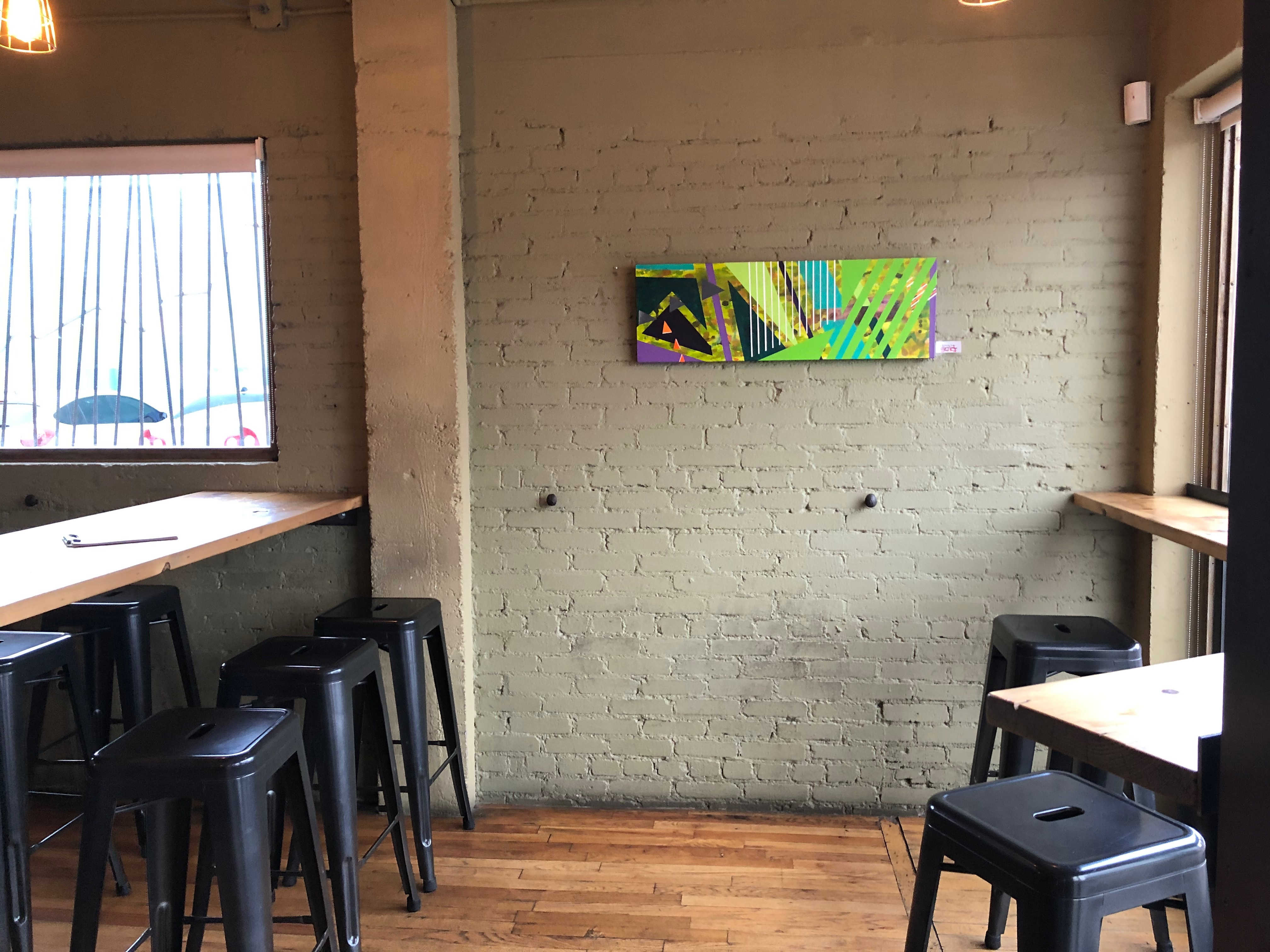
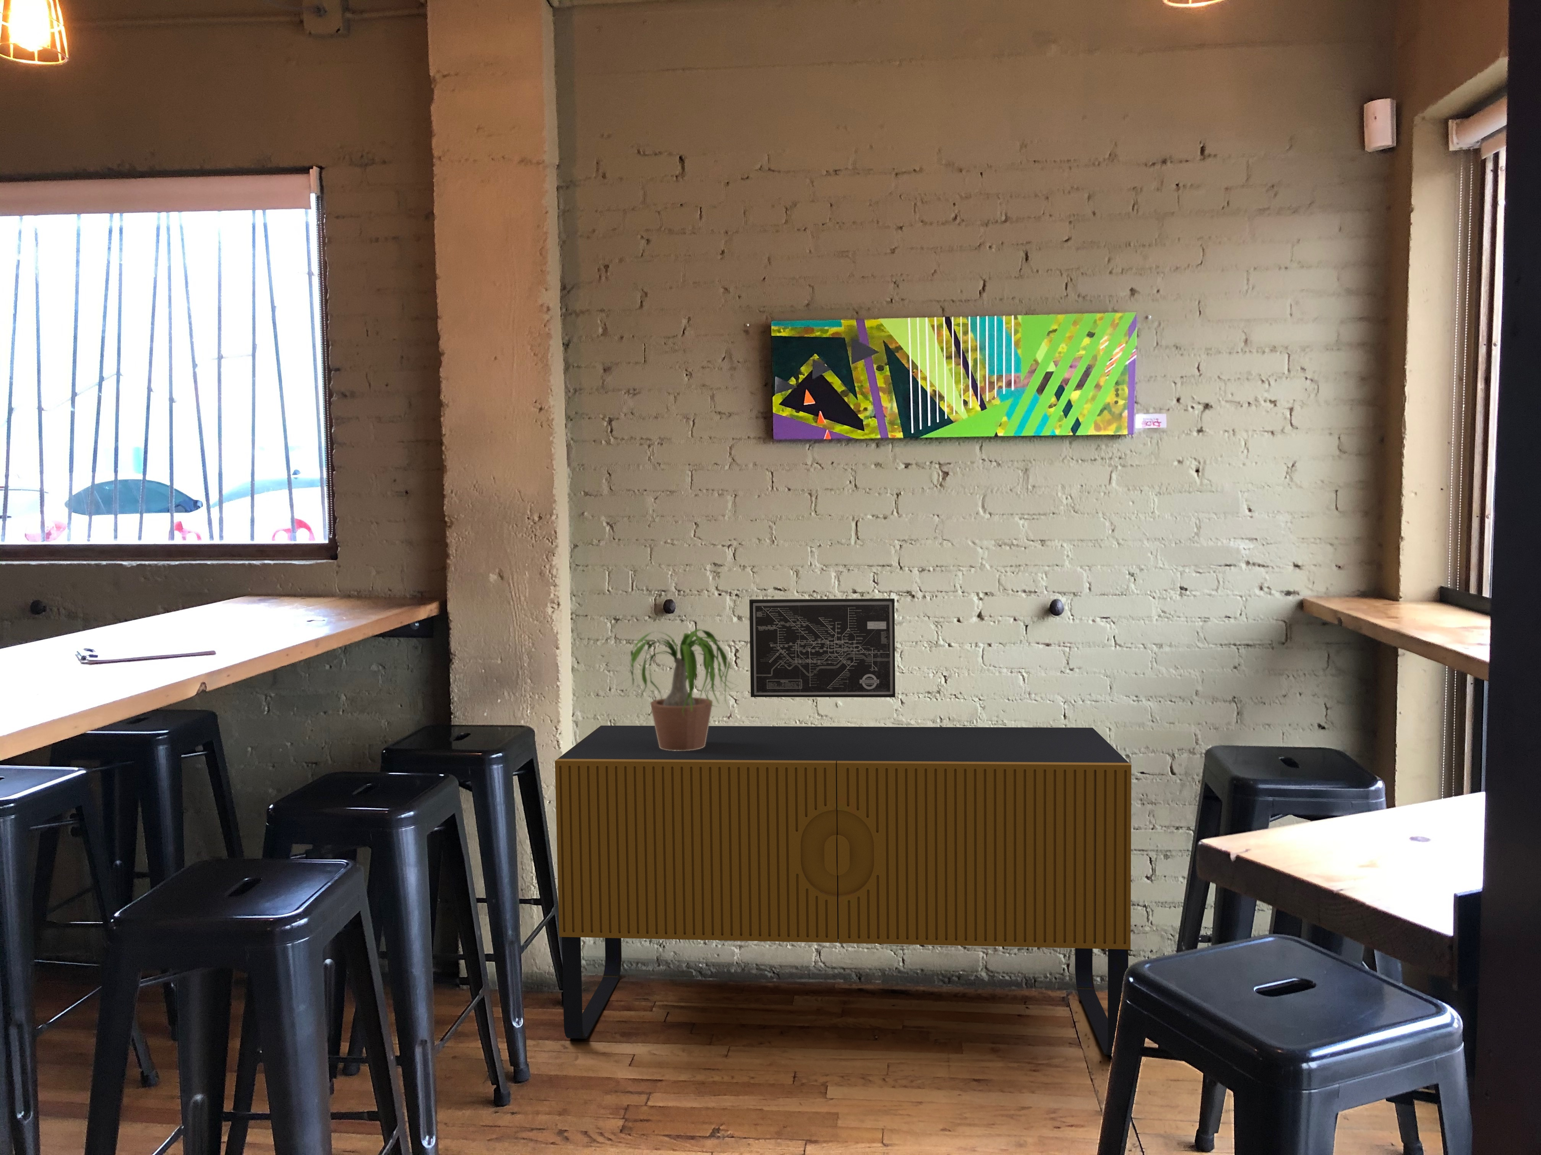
+ potted plant [605,628,739,751]
+ wall art [749,598,895,698]
+ sideboard [555,726,1132,1056]
